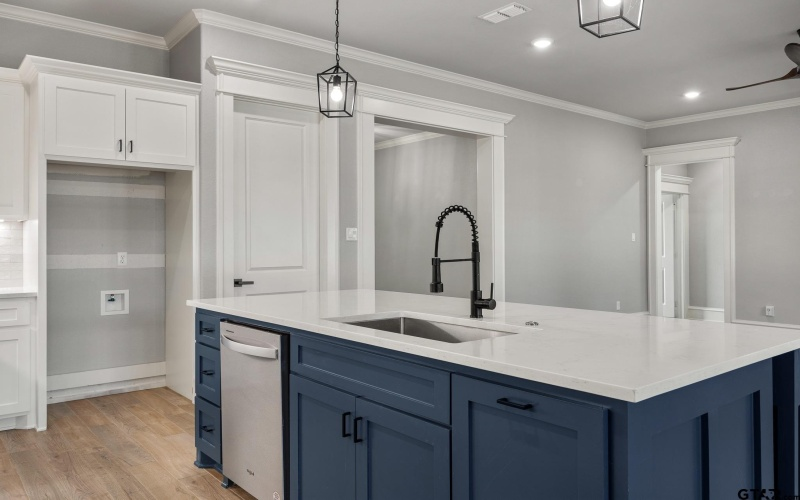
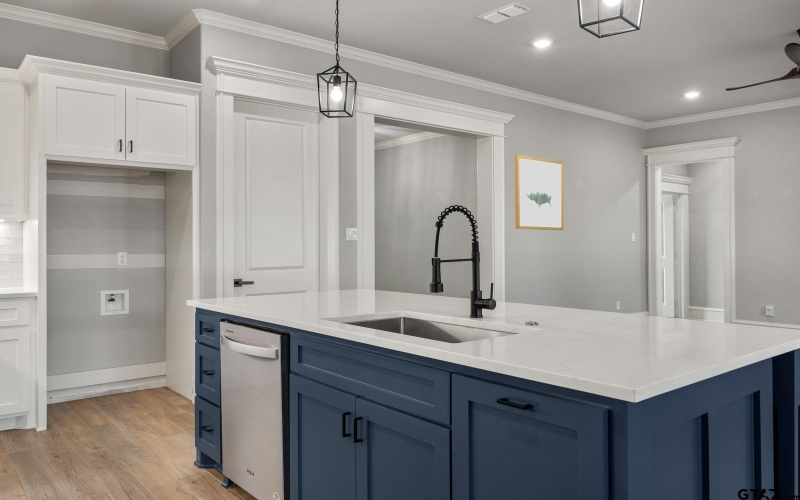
+ wall art [514,154,564,231]
